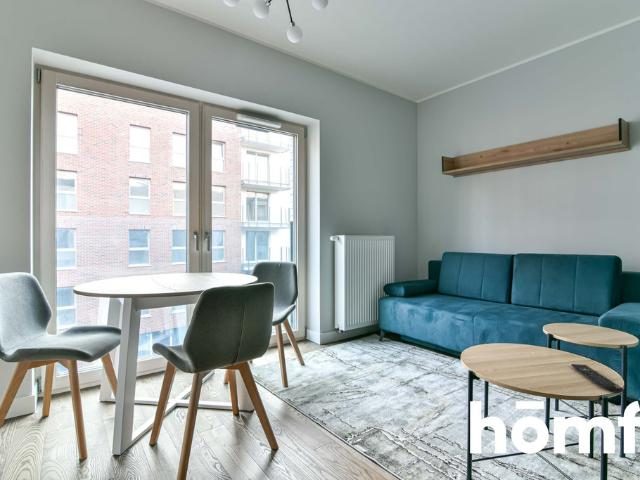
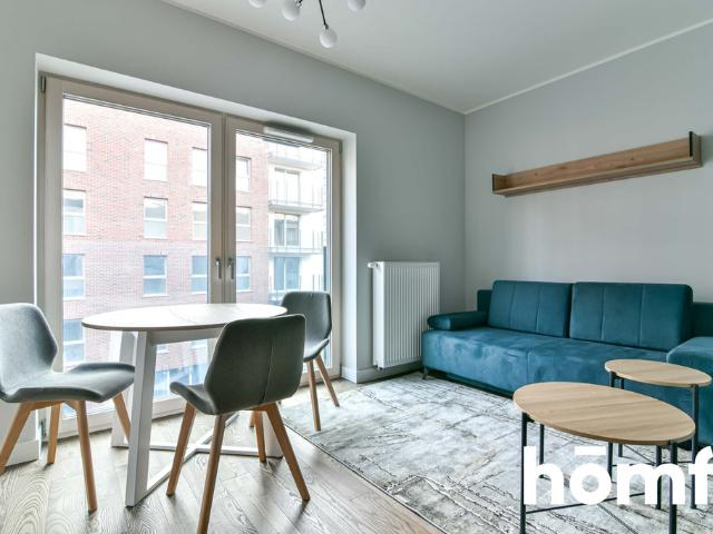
- remote control [570,363,624,394]
